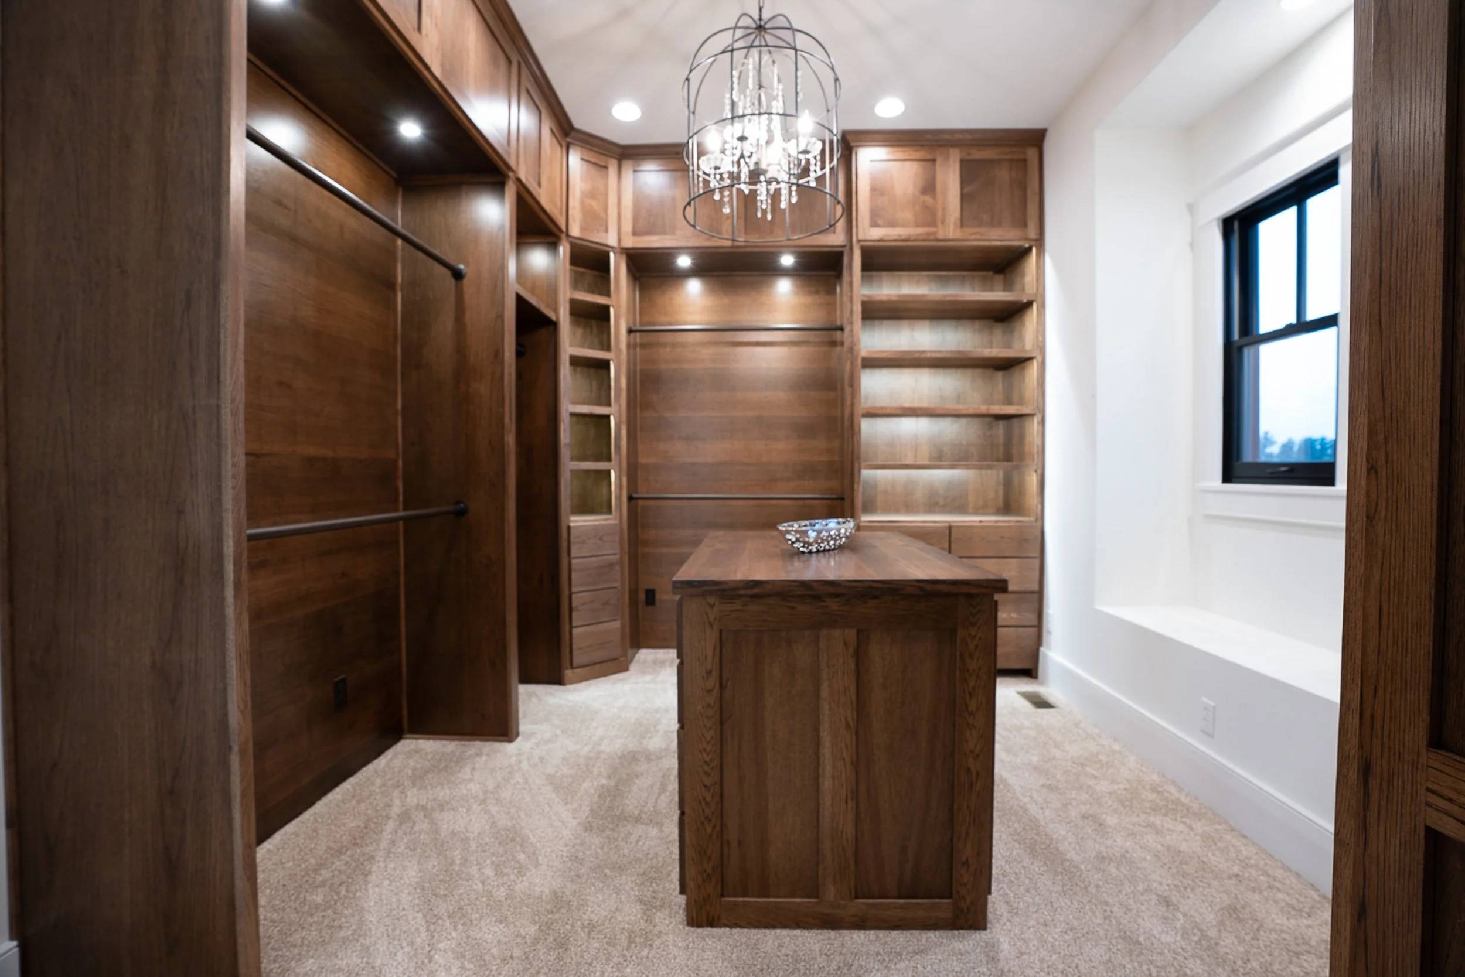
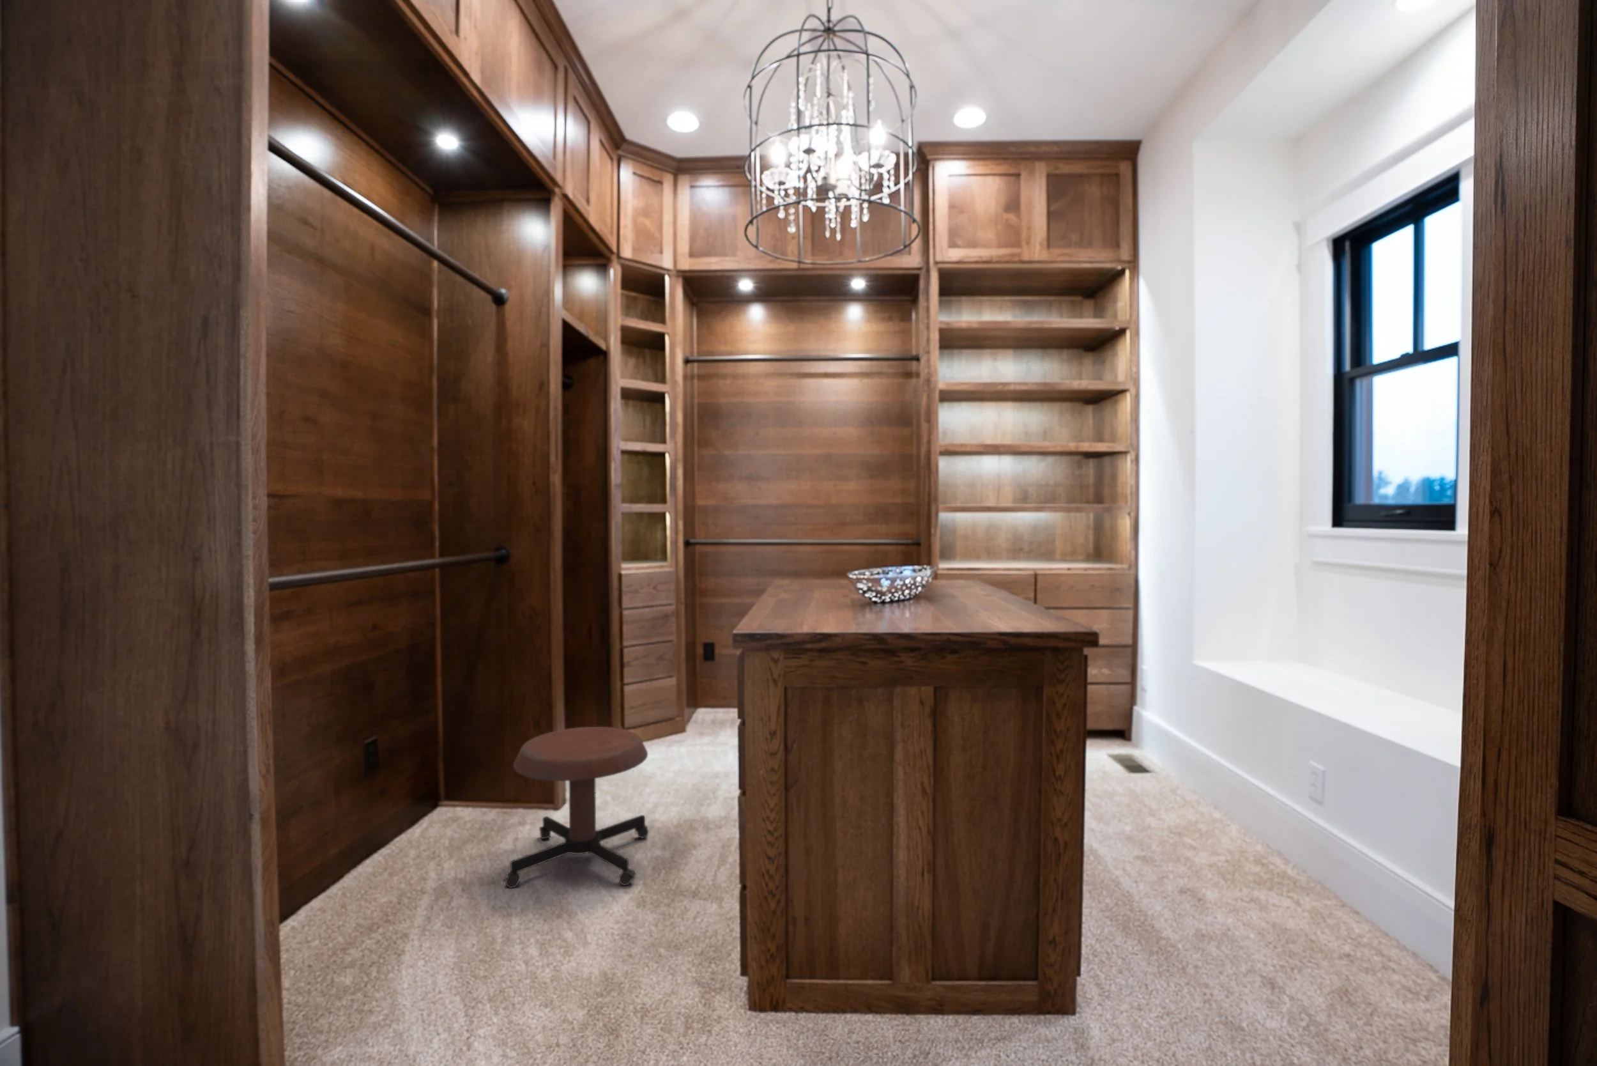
+ stool [503,726,649,889]
